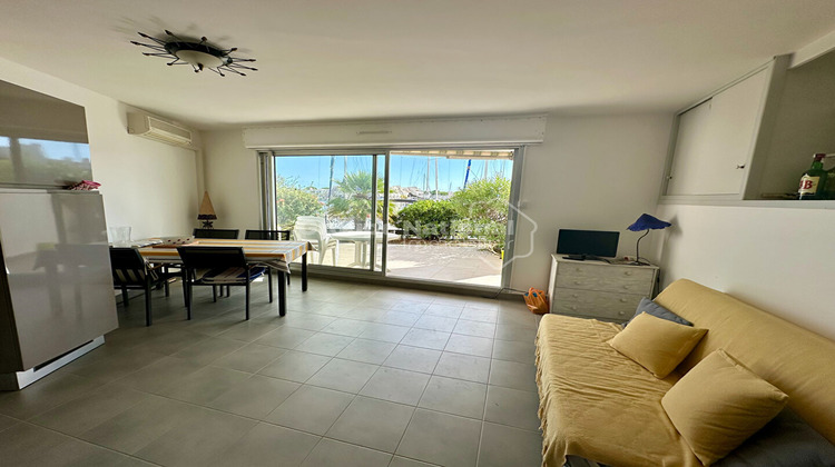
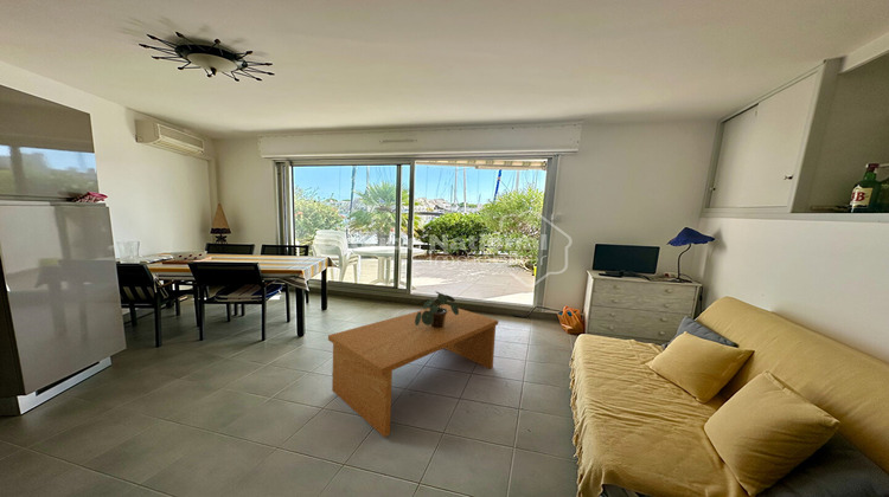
+ potted plant [415,290,459,328]
+ coffee table [327,303,499,439]
